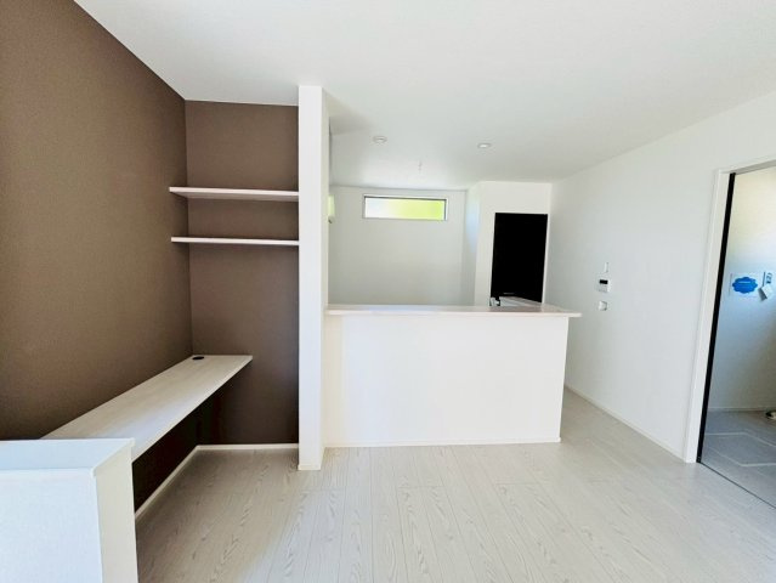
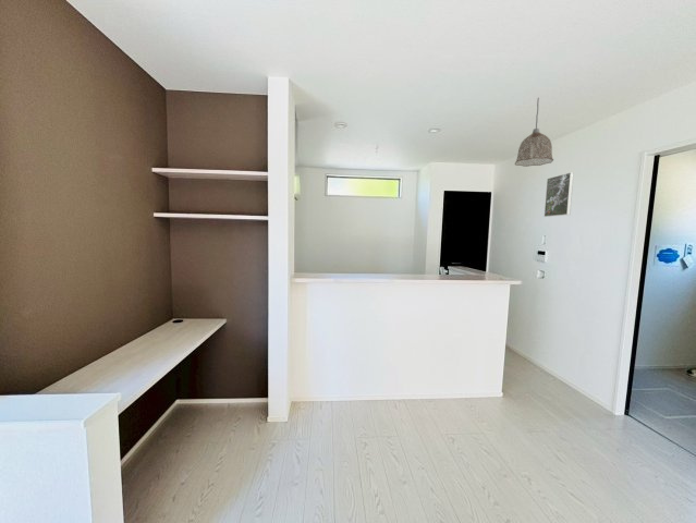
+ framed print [544,171,575,218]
+ pendant lamp [514,97,554,168]
